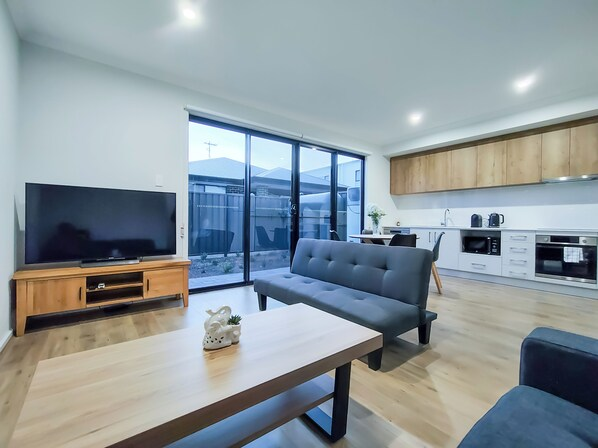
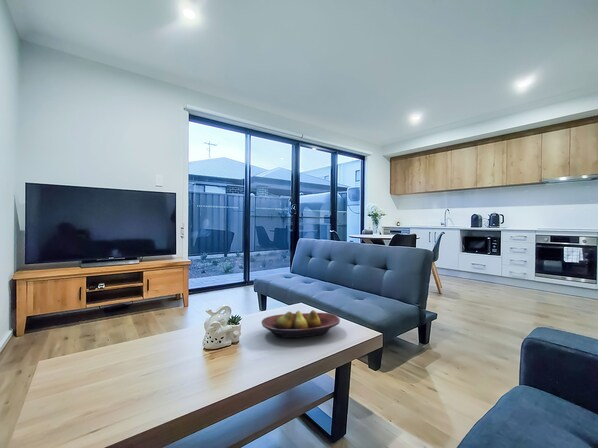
+ fruit bowl [261,309,341,339]
